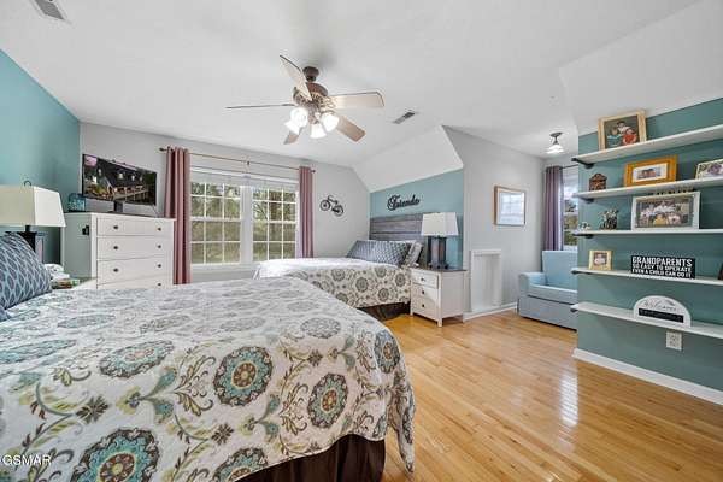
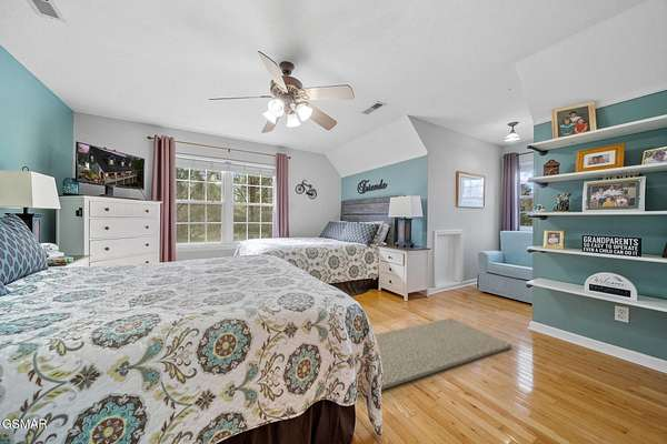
+ rug [358,317,512,398]
